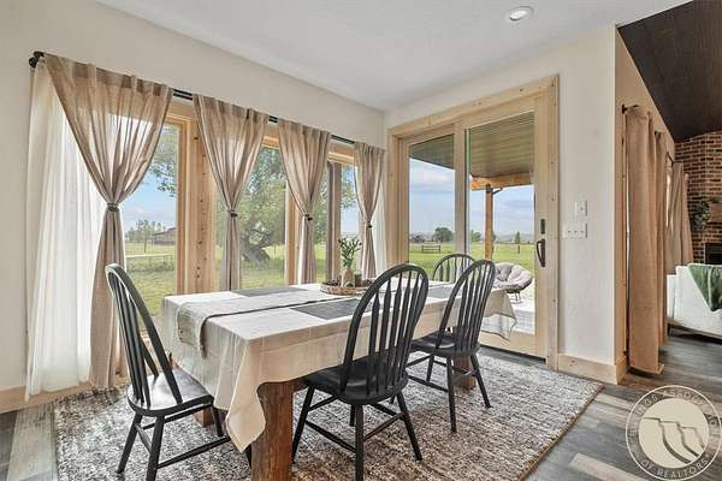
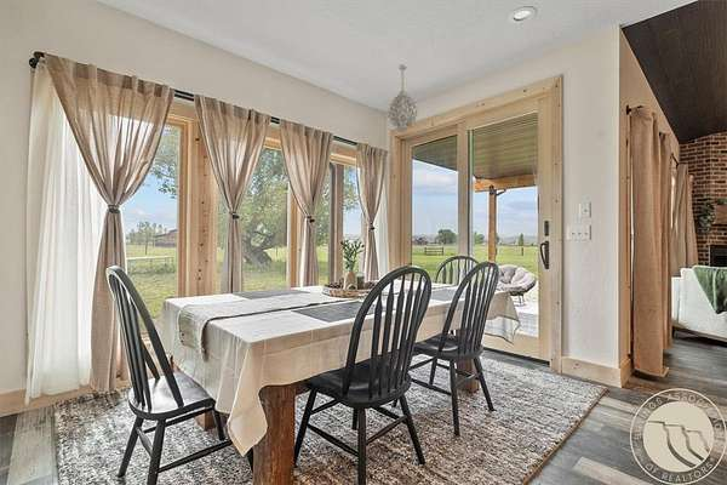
+ chandelier [387,63,419,133]
